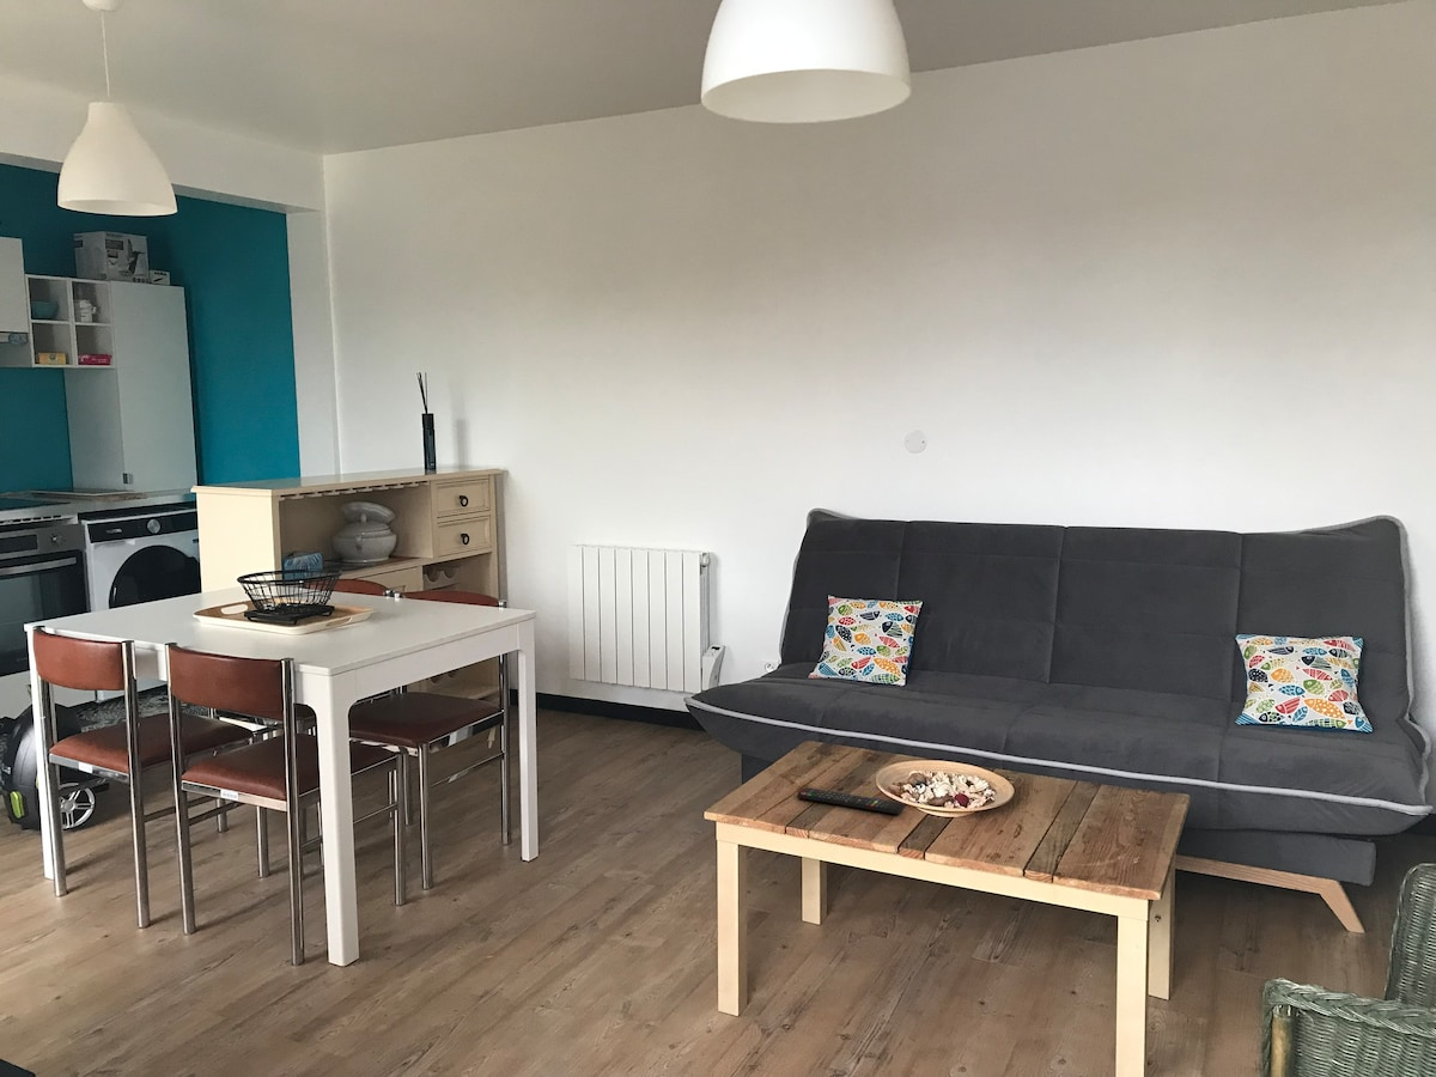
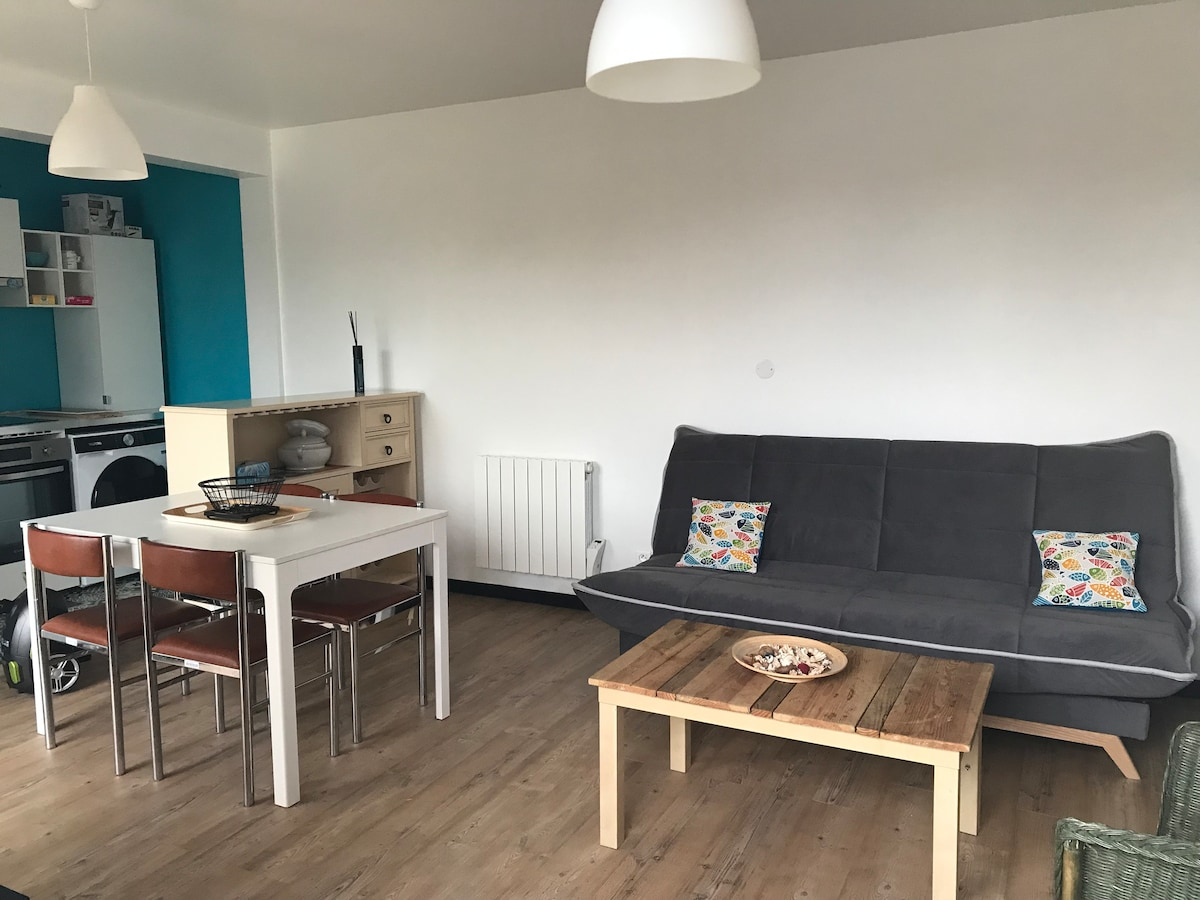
- remote control [796,786,906,815]
